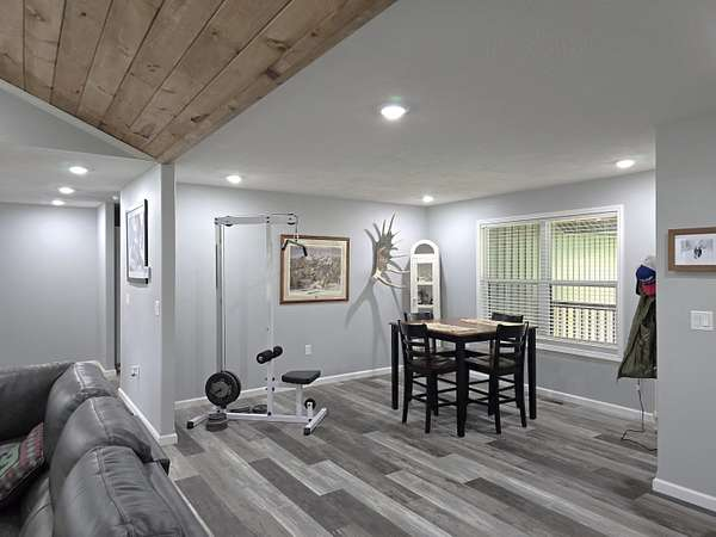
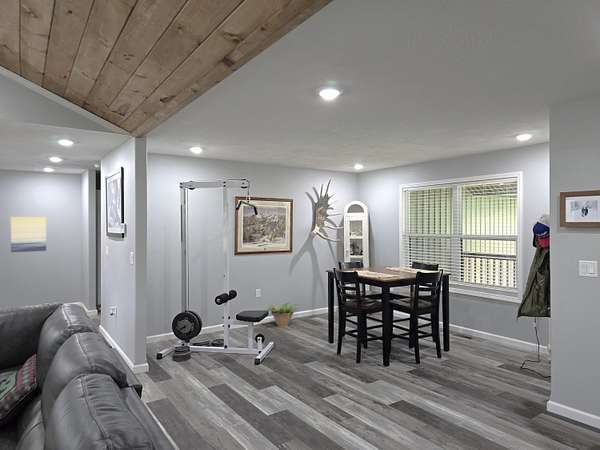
+ wall art [10,216,47,253]
+ decorative plant [265,301,300,328]
